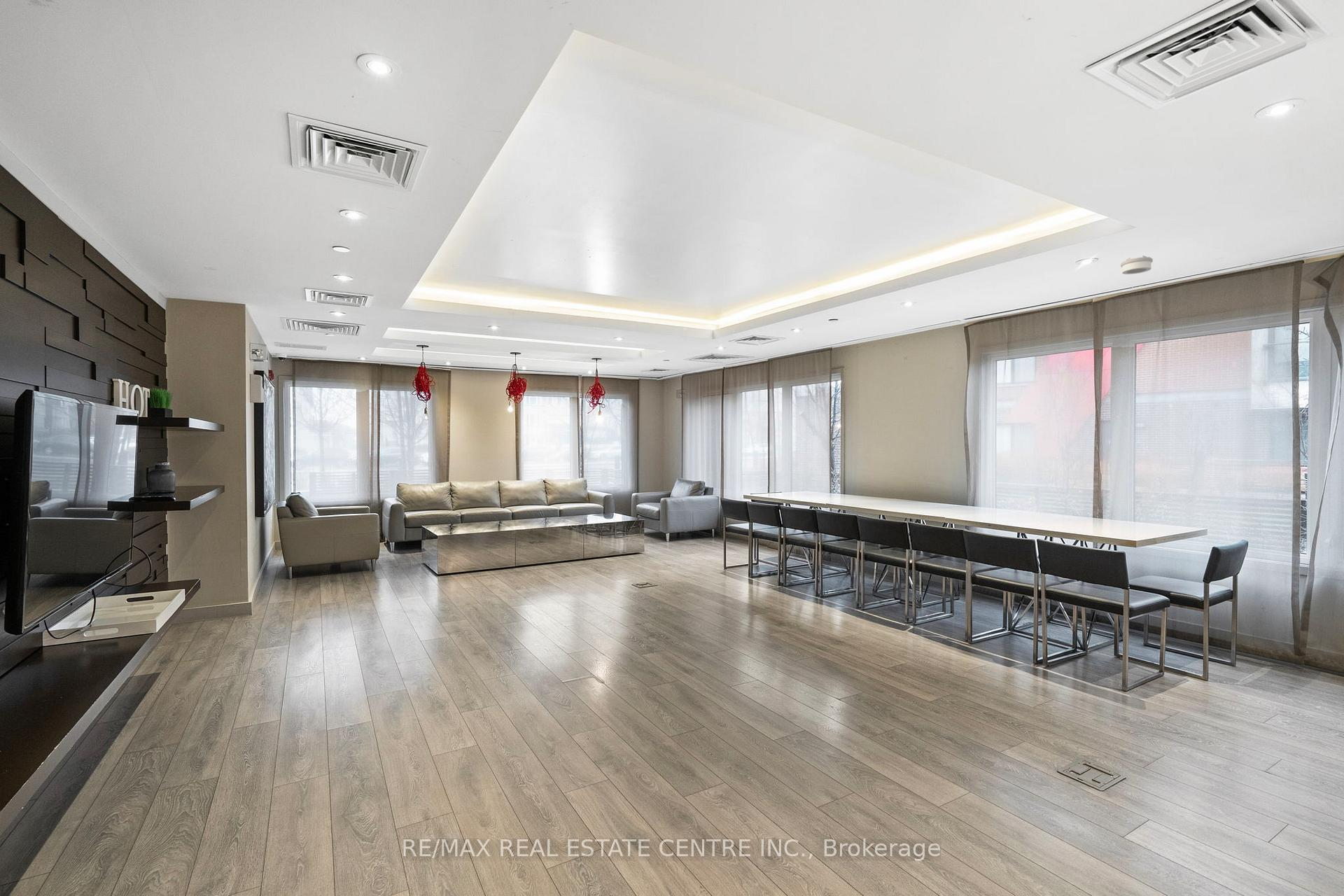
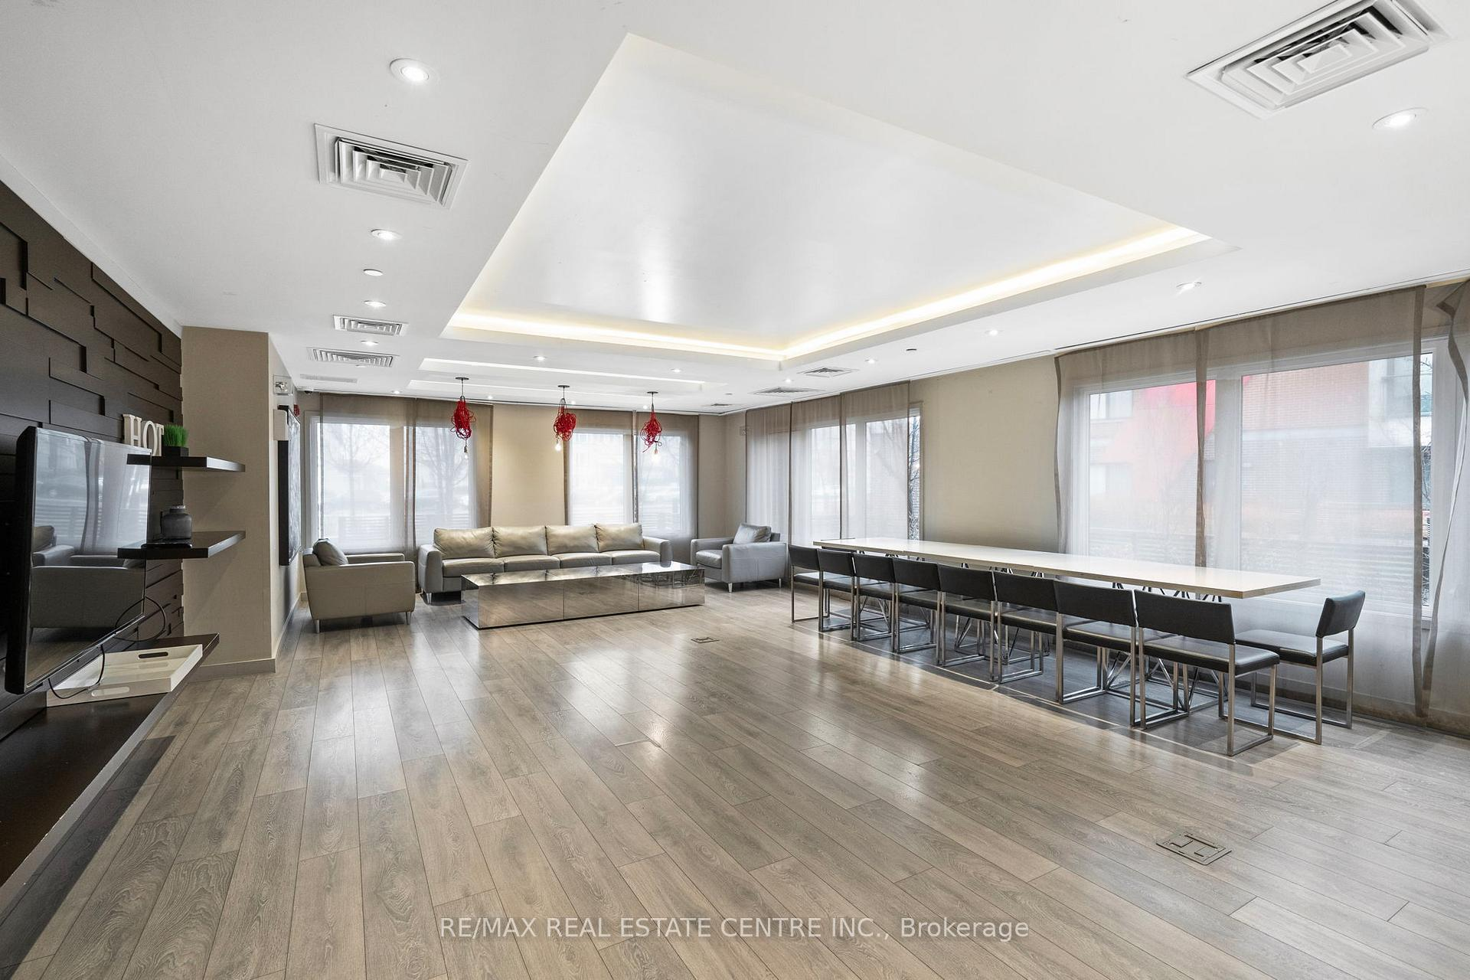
- smoke detector [1120,255,1154,275]
